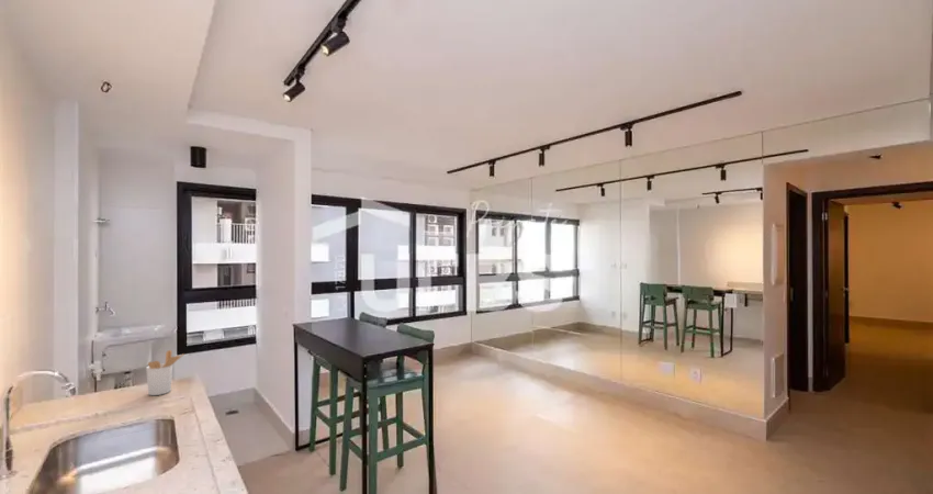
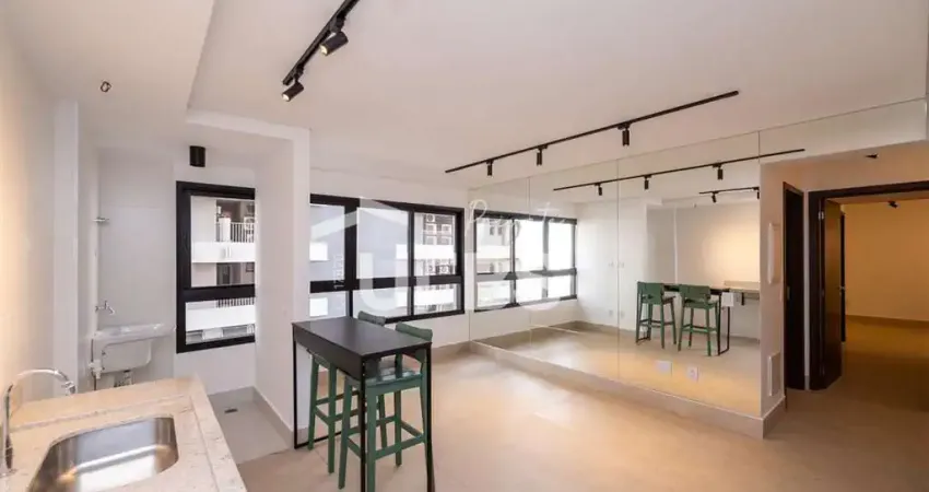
- utensil holder [145,349,186,396]
